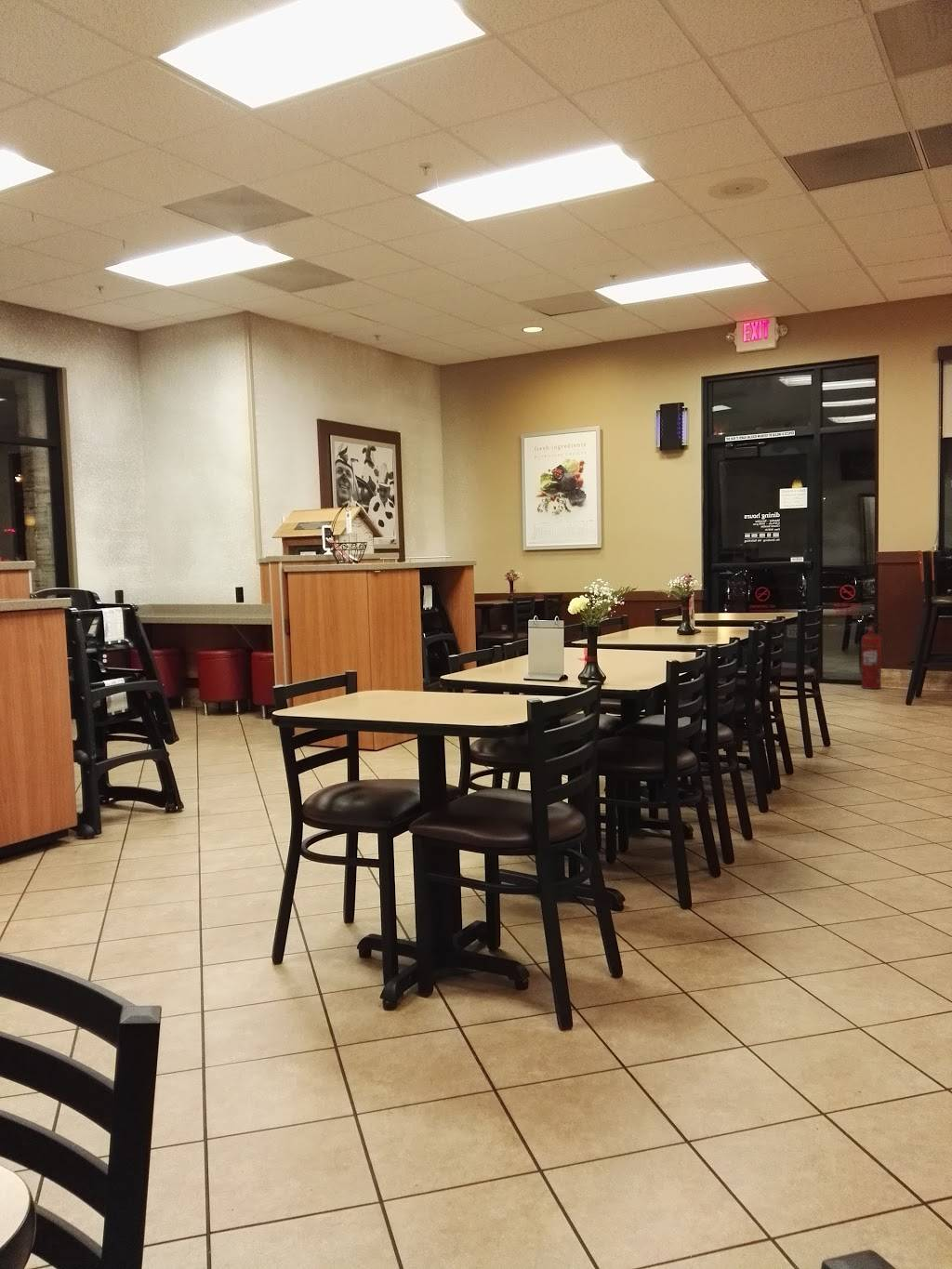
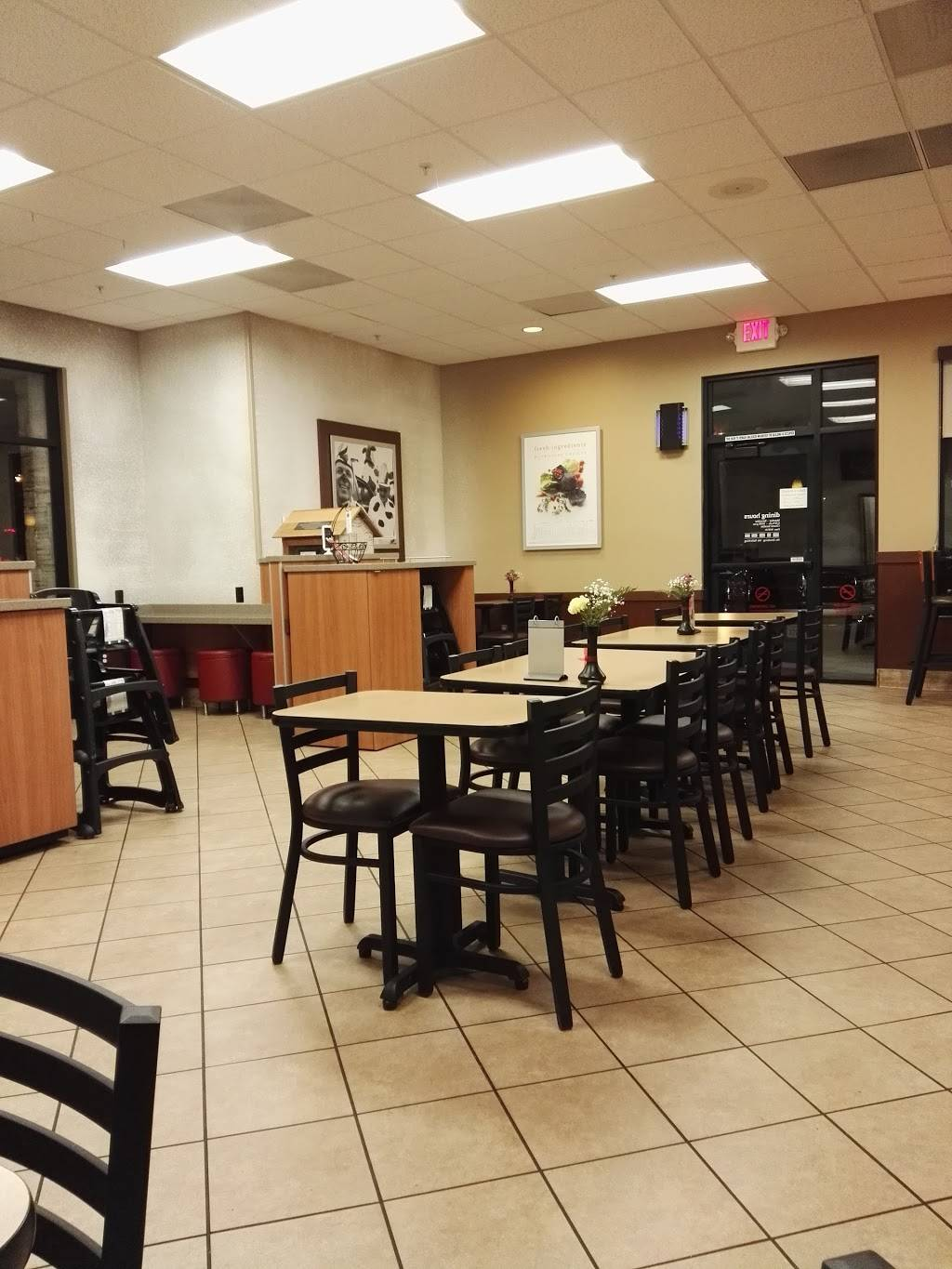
- fire extinguisher [856,622,885,690]
